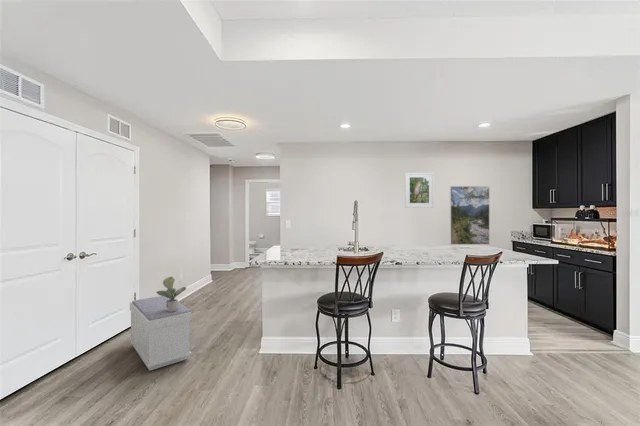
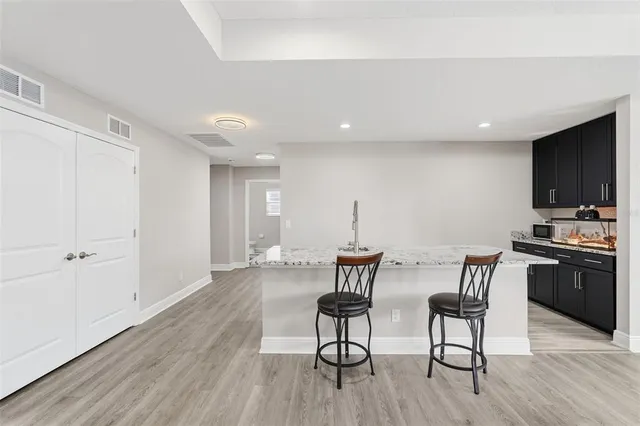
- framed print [404,172,435,209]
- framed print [449,185,491,246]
- bench [129,295,192,372]
- potted plant [155,276,187,312]
